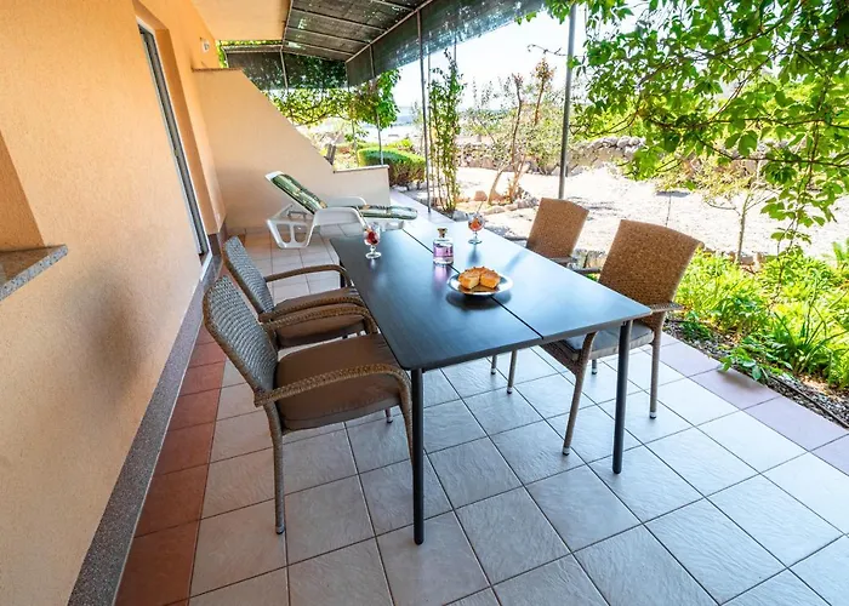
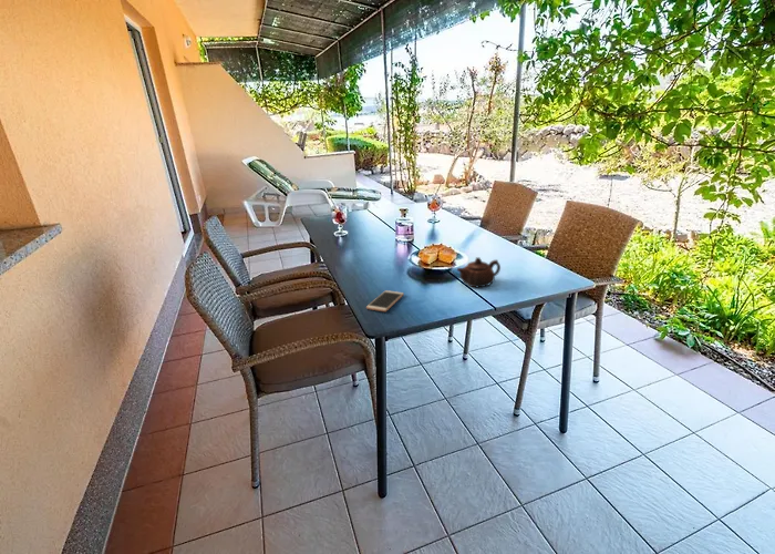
+ smartphone [365,289,405,312]
+ teapot [456,256,502,288]
